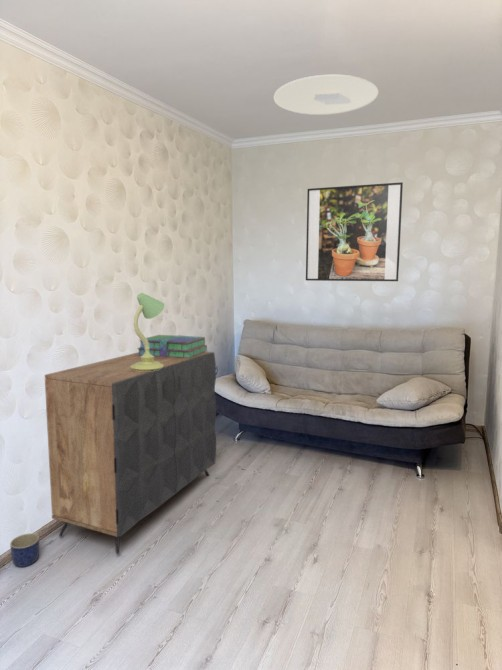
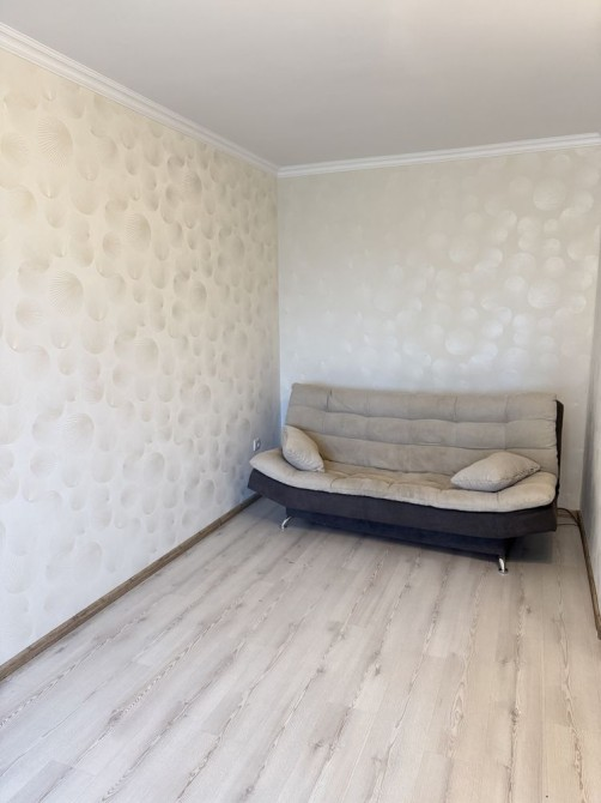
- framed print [305,181,404,282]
- dresser [44,351,217,555]
- planter [9,533,40,568]
- table lamp [131,292,165,371]
- ceiling light [273,74,379,116]
- stack of books [136,334,208,358]
